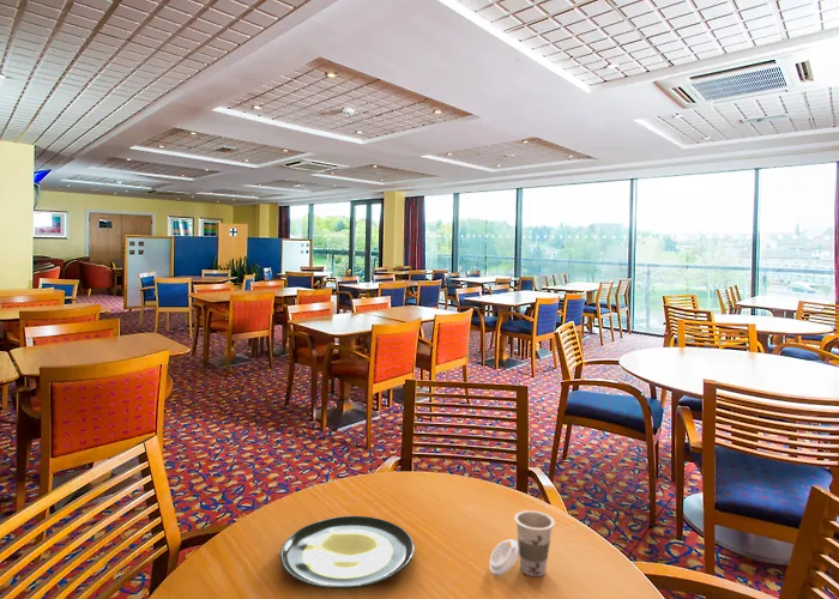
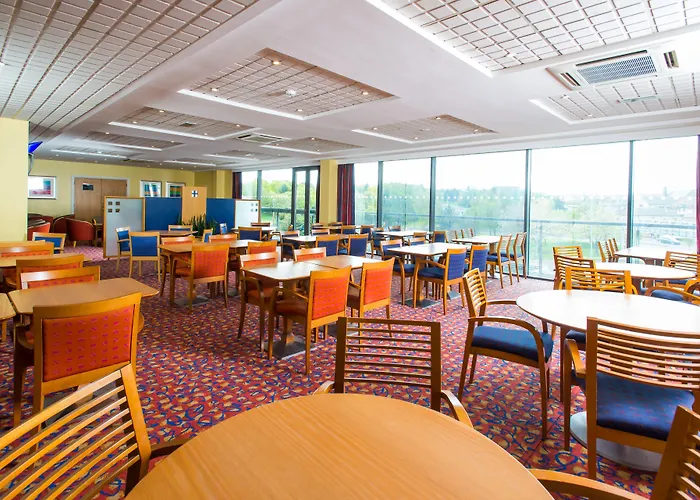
- plate [279,515,416,591]
- cup [488,509,555,577]
